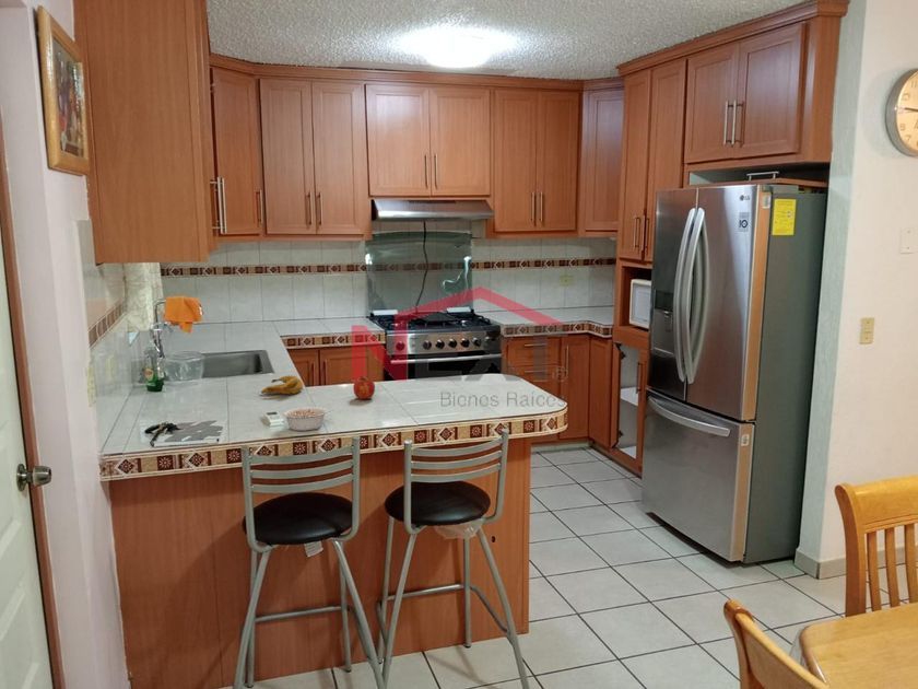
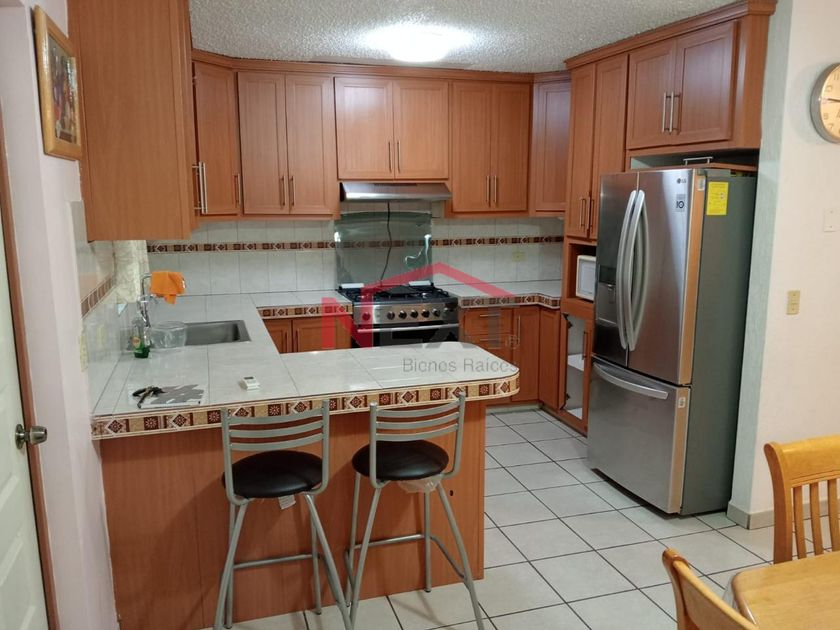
- banana [260,374,304,395]
- legume [281,406,334,432]
- fruit [352,375,376,400]
